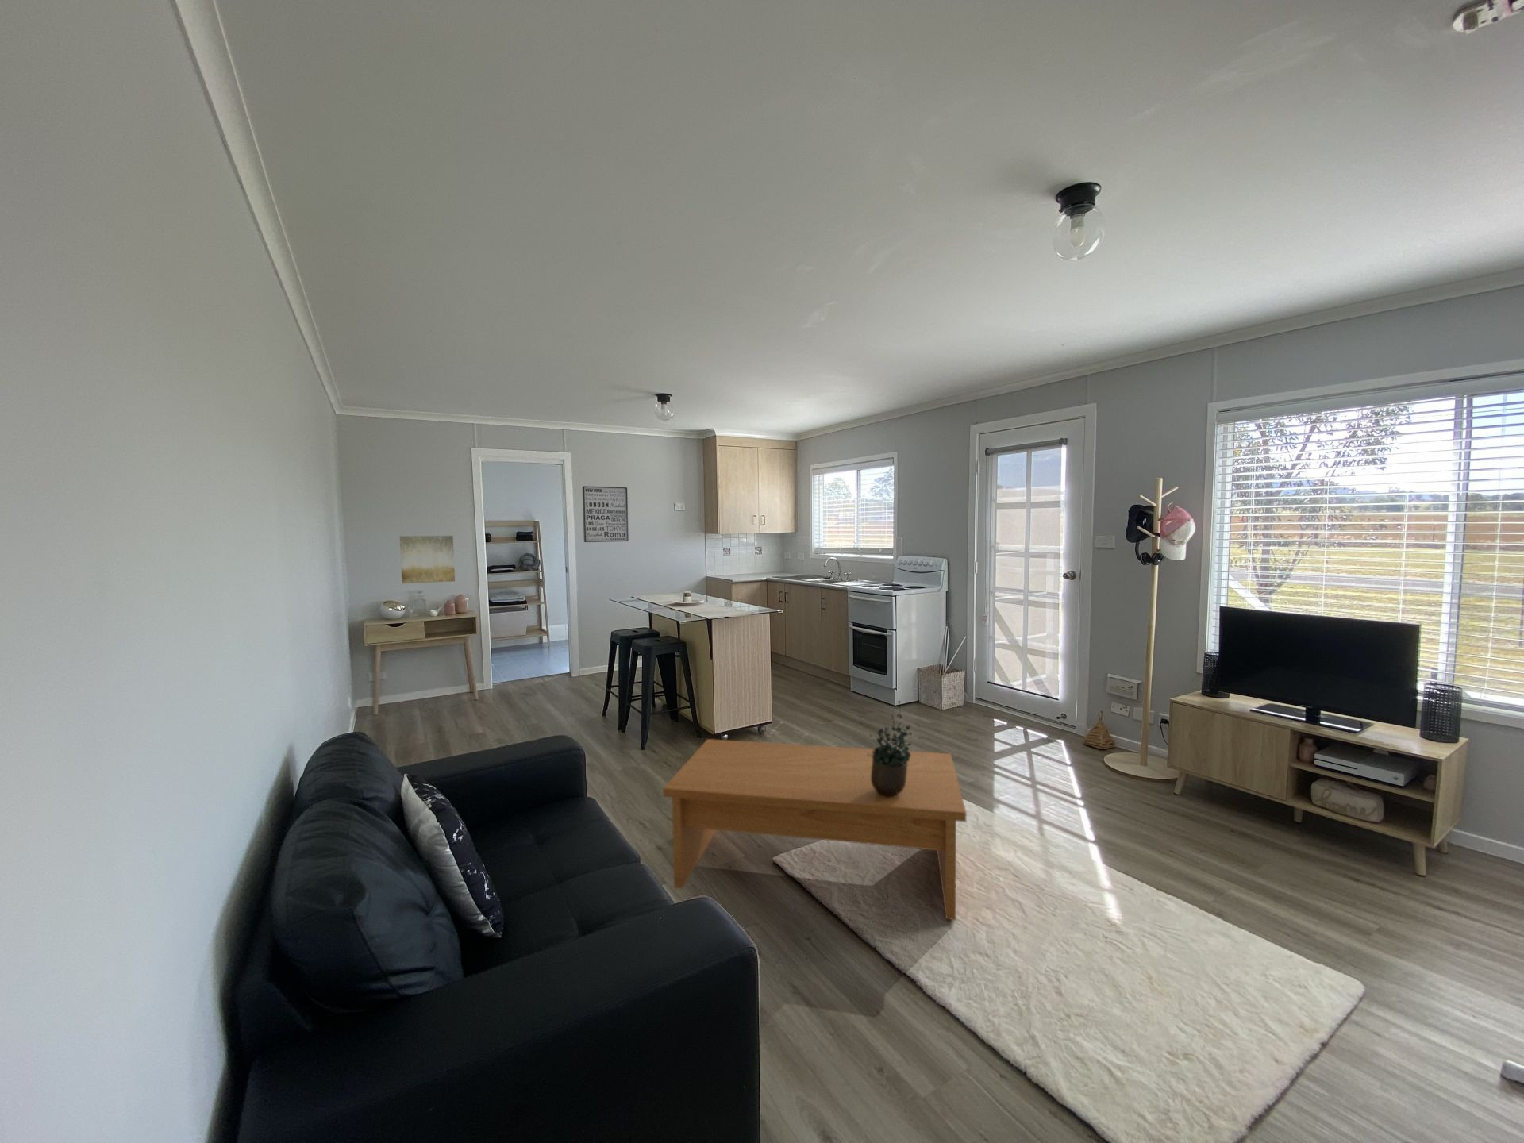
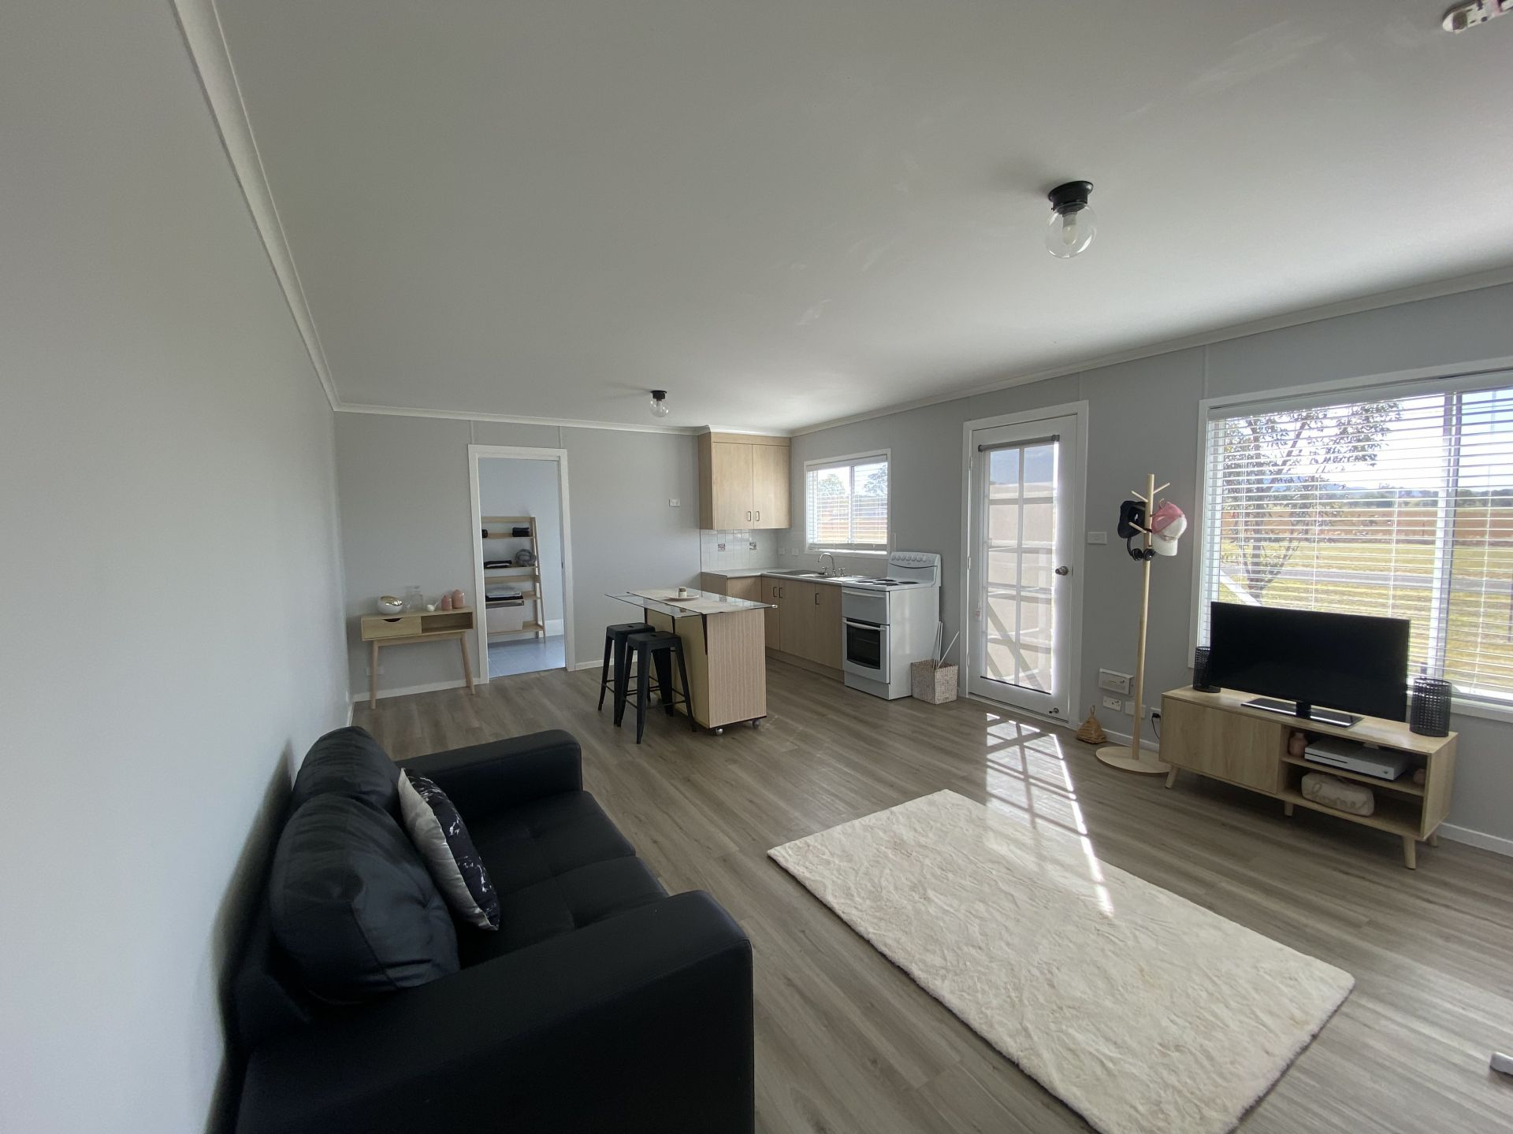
- coffee table [662,738,967,921]
- potted plant [868,699,920,797]
- wall art [582,485,630,543]
- wall art [400,535,456,585]
